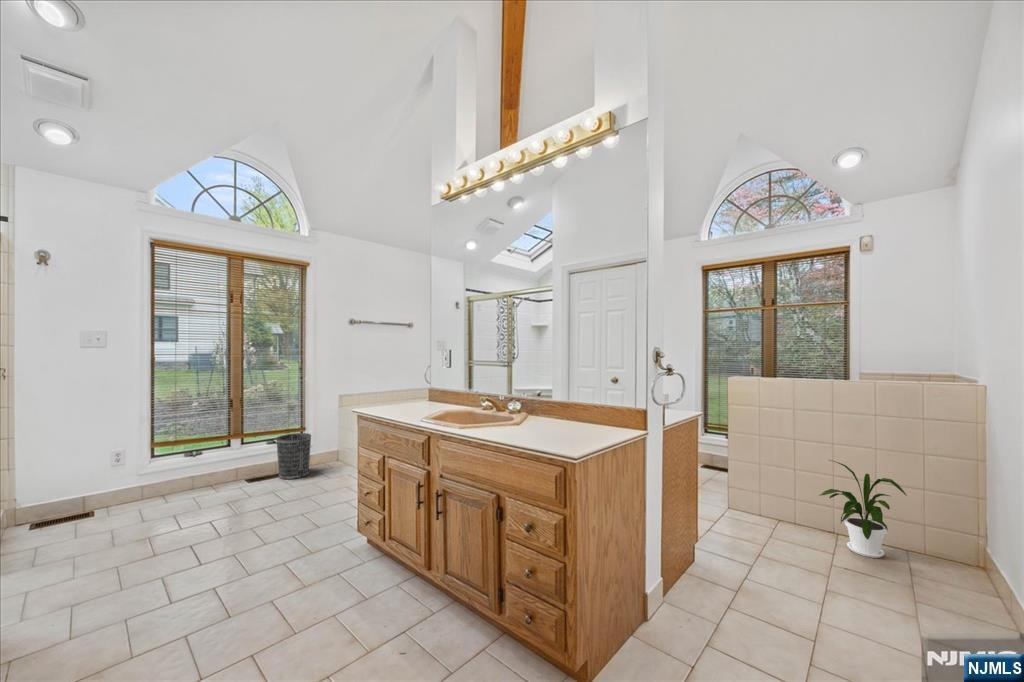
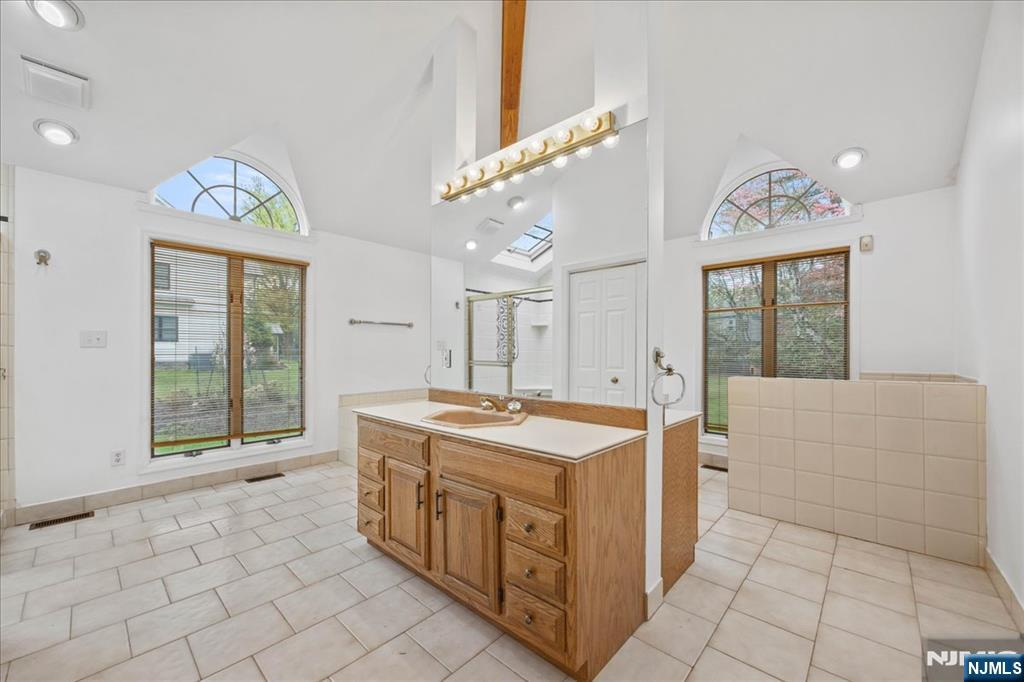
- house plant [819,459,908,559]
- wastebasket [275,432,312,480]
